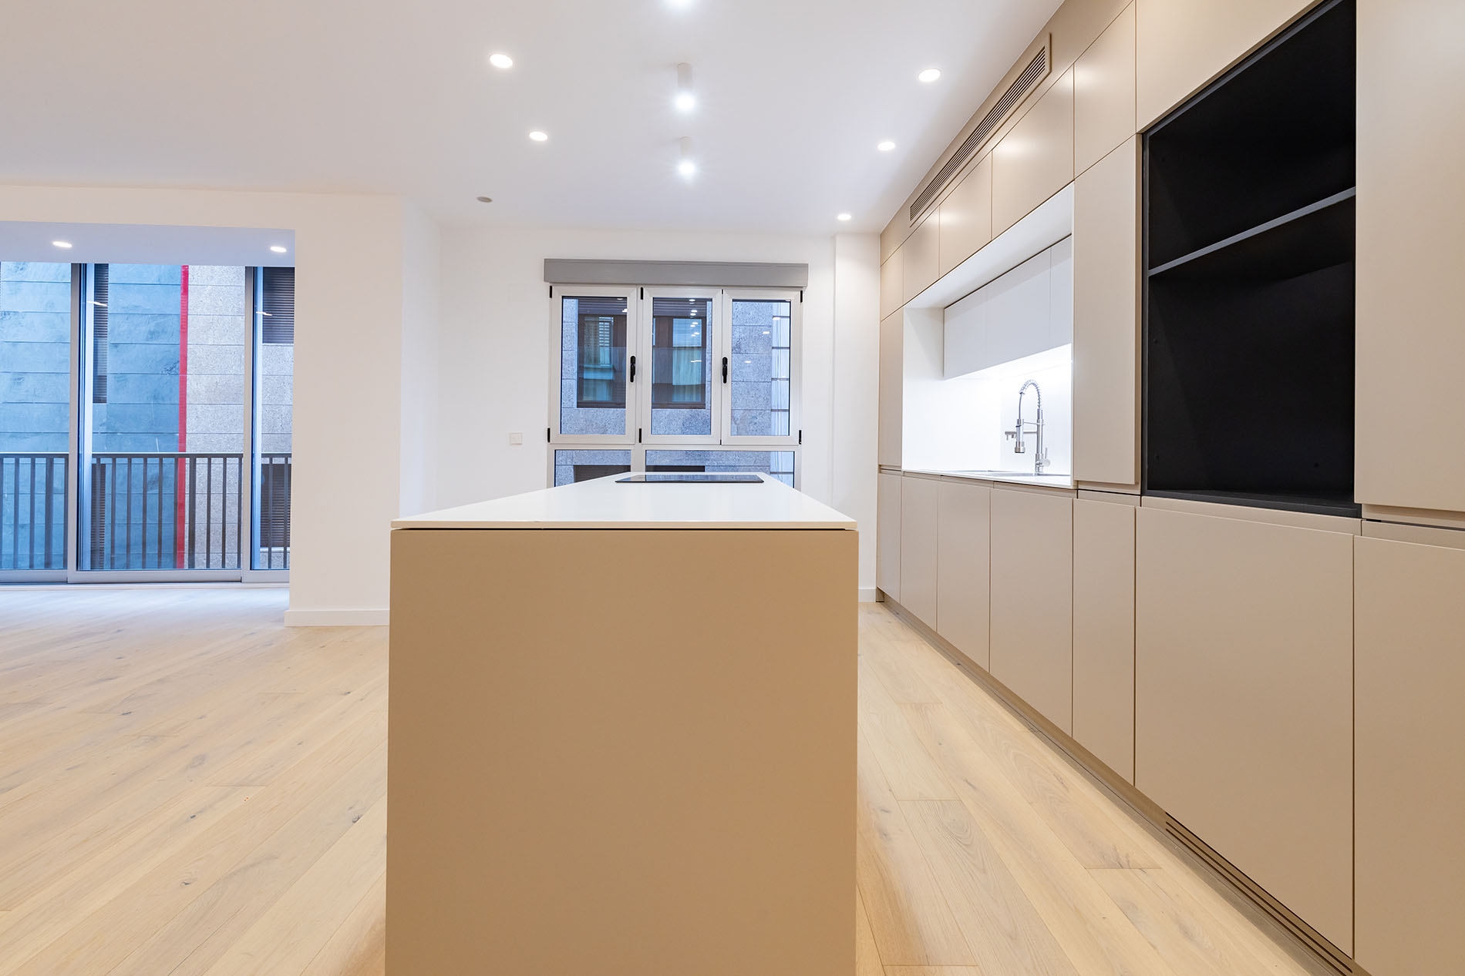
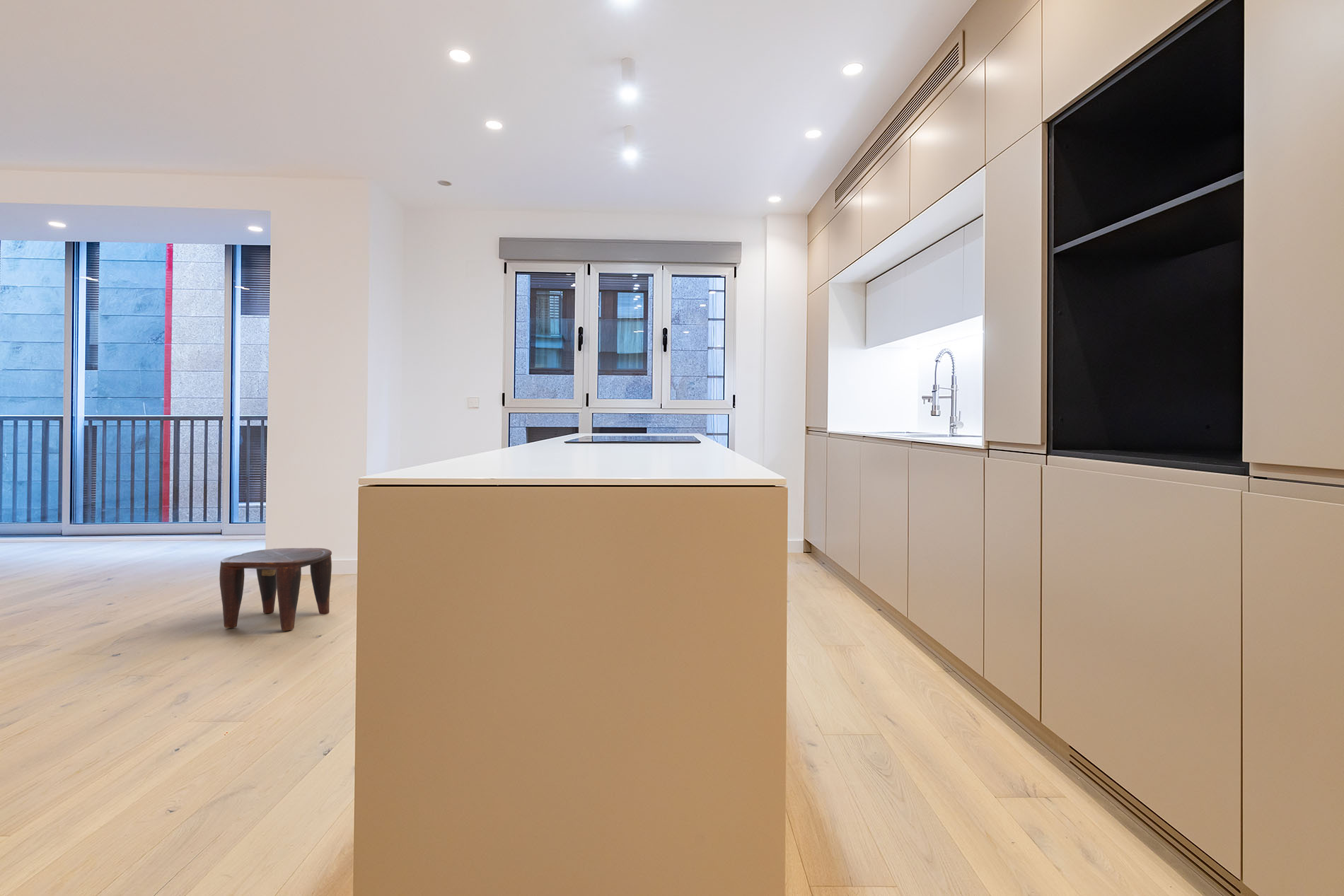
+ stool [219,547,332,632]
